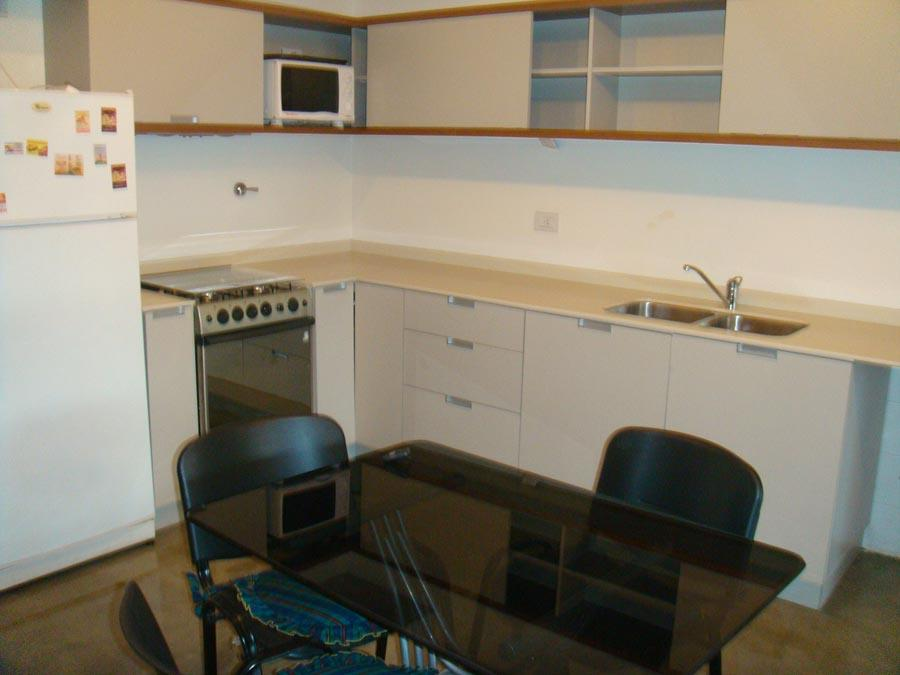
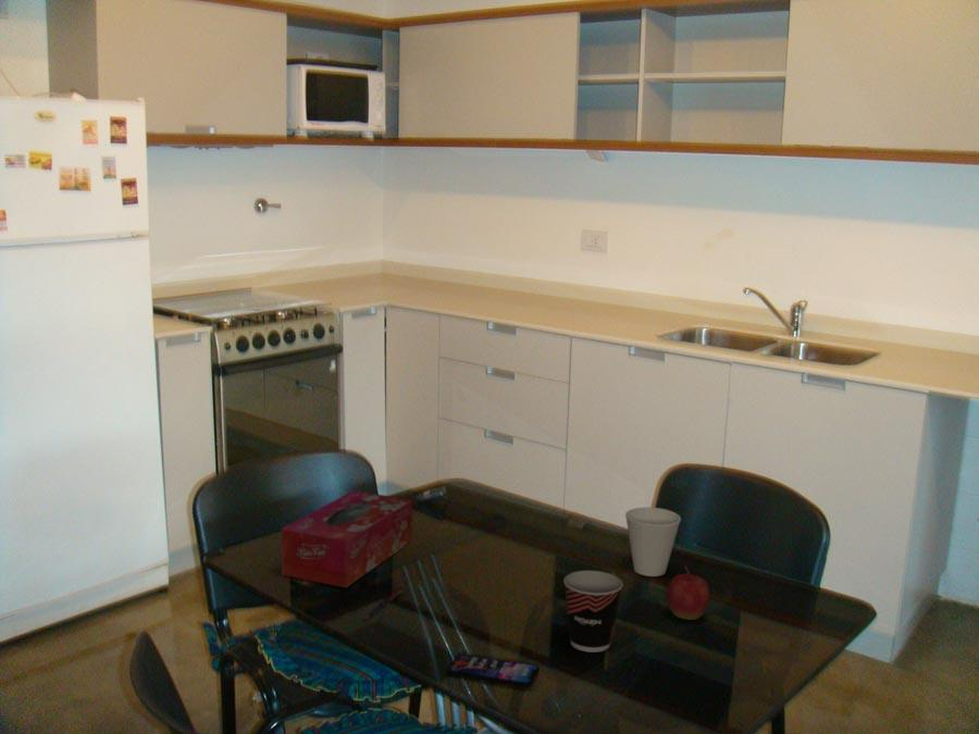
+ apple [667,563,710,621]
+ tissue box [281,489,413,588]
+ smartphone [446,652,541,688]
+ cup [624,507,682,577]
+ cup [562,570,623,654]
+ pen [361,587,405,621]
